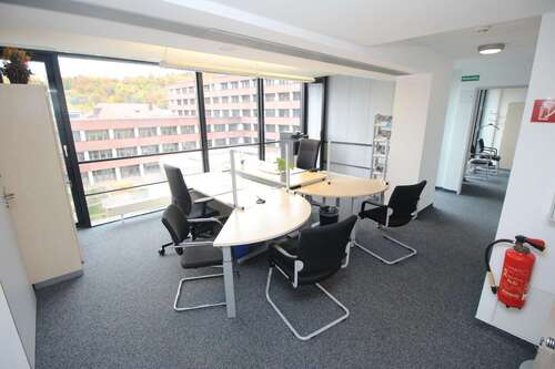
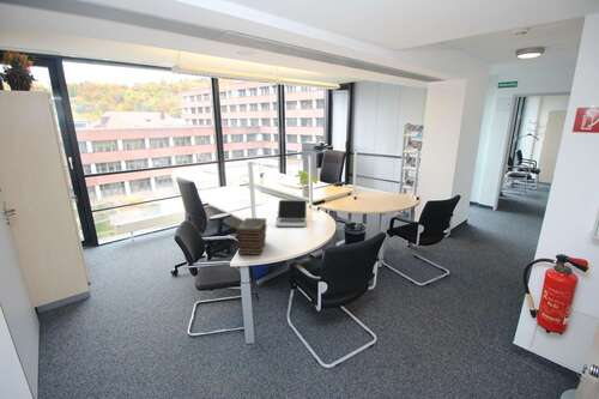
+ laptop [274,199,308,228]
+ book stack [235,217,268,256]
